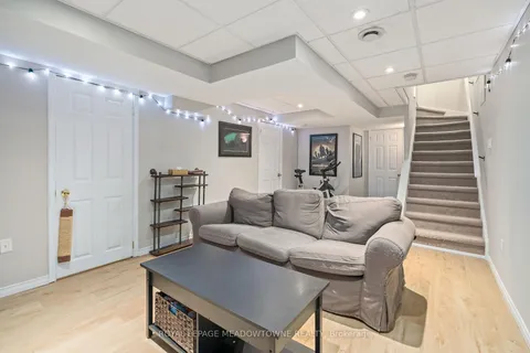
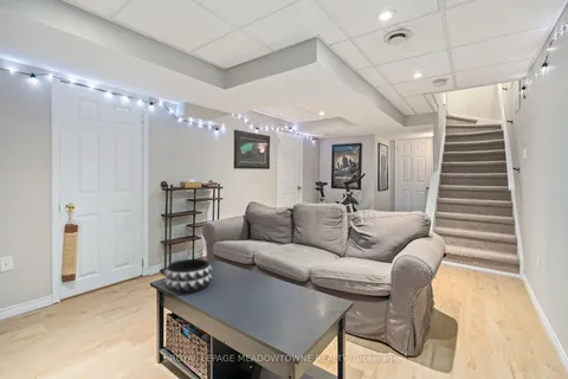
+ decorative bowl [162,258,213,294]
